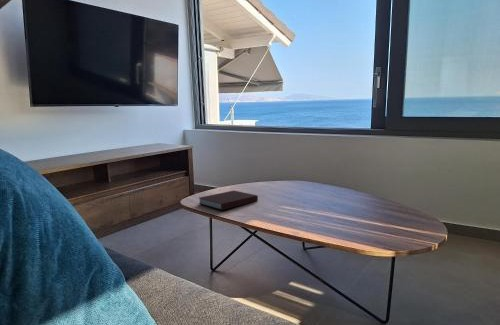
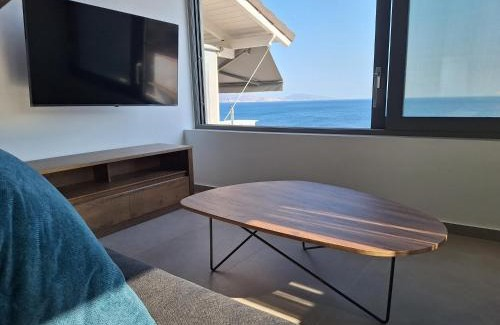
- notebook [198,190,259,211]
